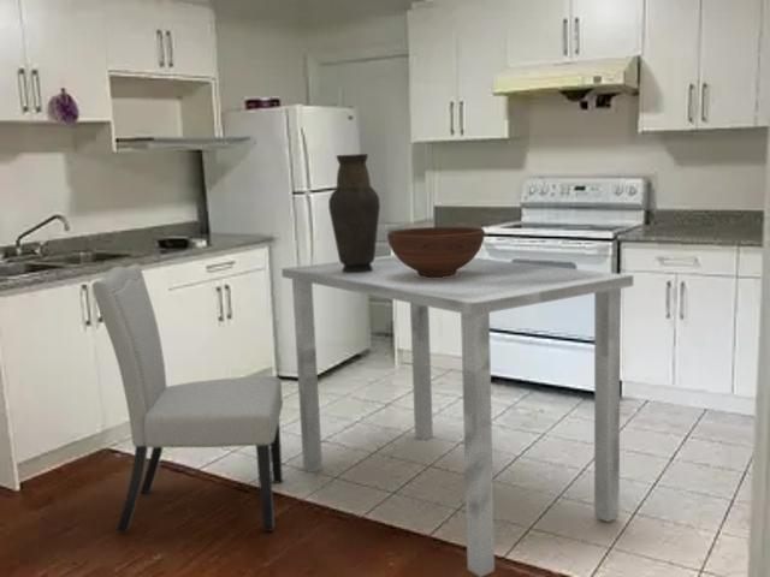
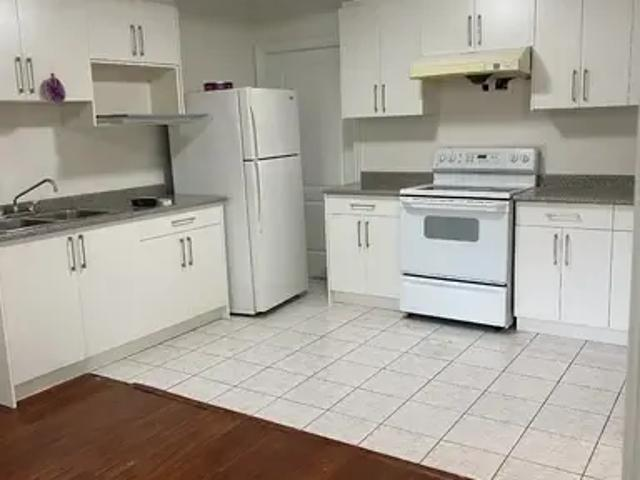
- vase [327,153,381,273]
- fruit bowl [386,226,486,278]
- chair [90,263,284,535]
- dining table [280,254,634,577]
